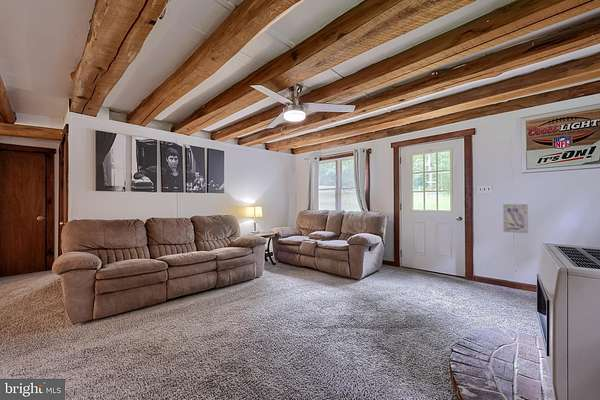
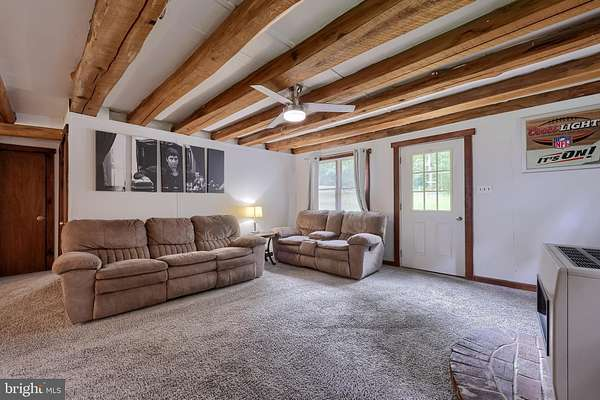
- wall art [502,203,529,234]
